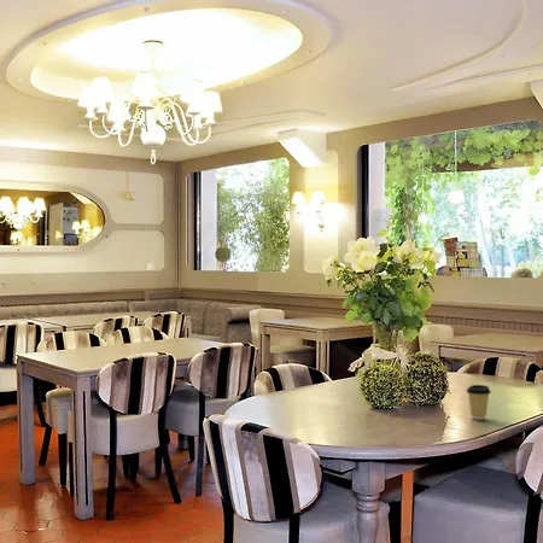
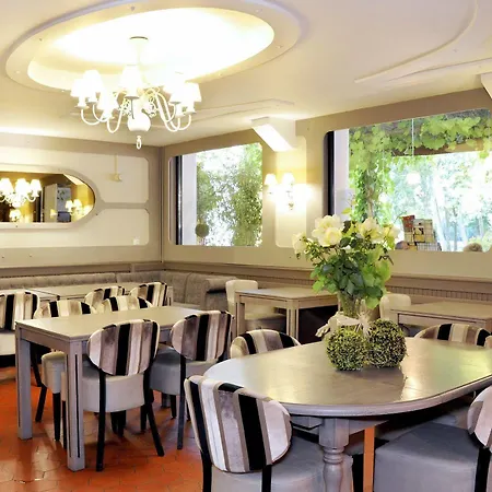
- coffee cup [465,384,492,421]
